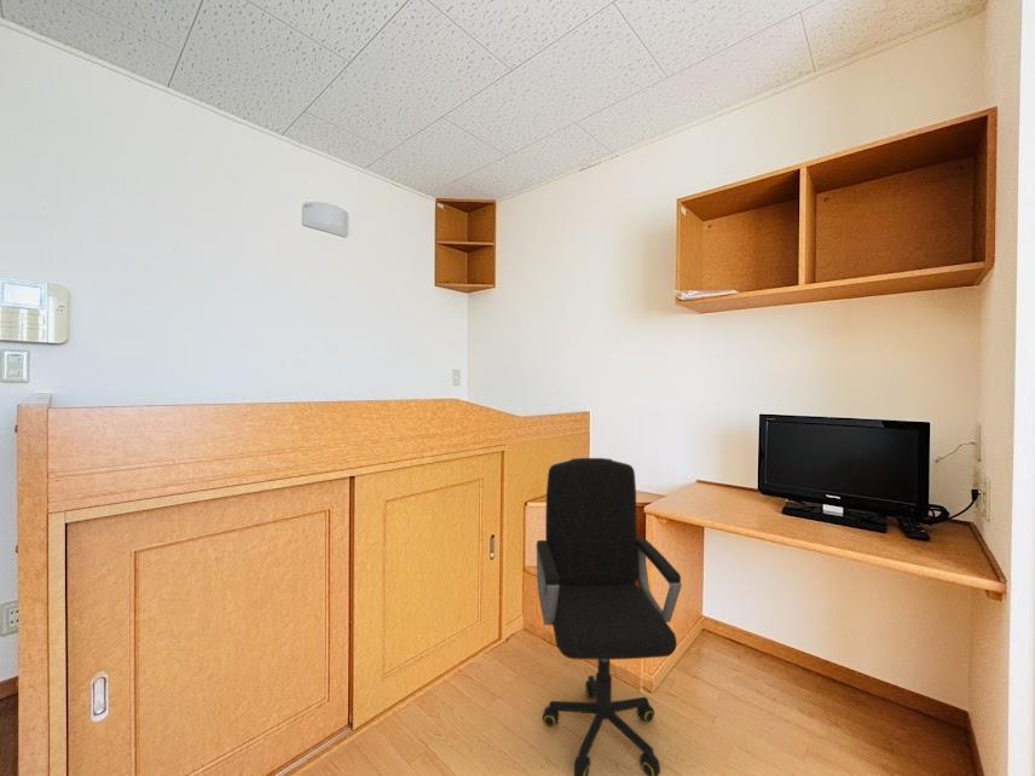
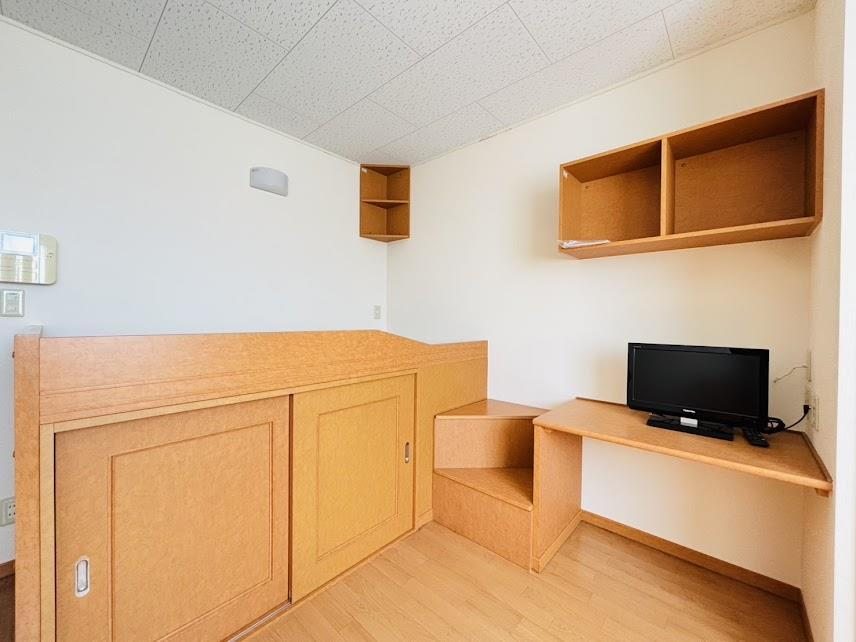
- office chair [536,457,683,776]
